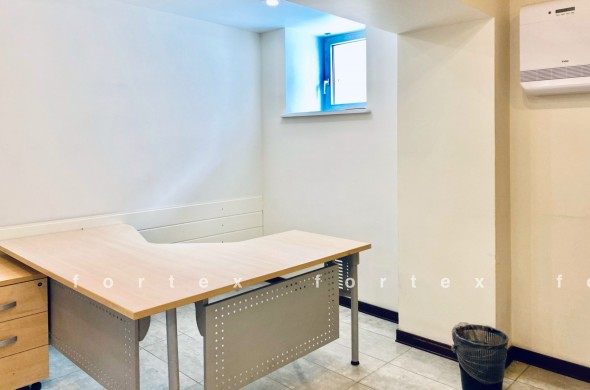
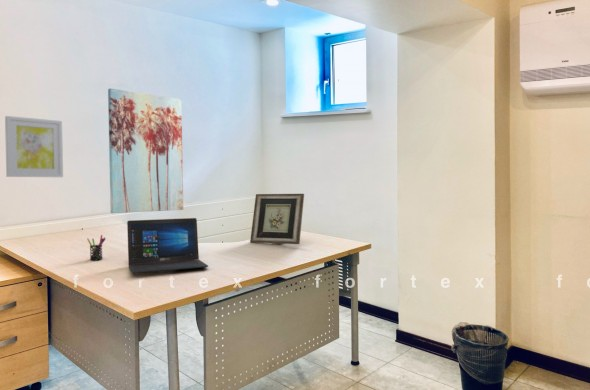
+ laptop [126,217,209,274]
+ picture frame [249,193,305,245]
+ wall art [4,115,64,178]
+ wall art [107,87,184,214]
+ pen holder [86,234,106,261]
